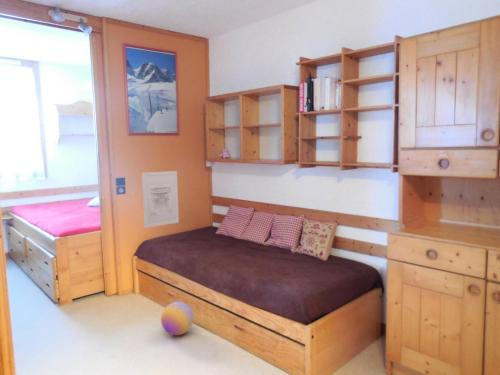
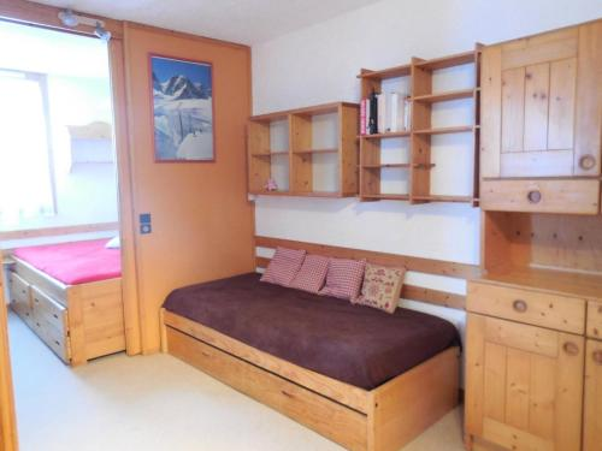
- wall art [141,170,180,229]
- ball [160,301,194,336]
